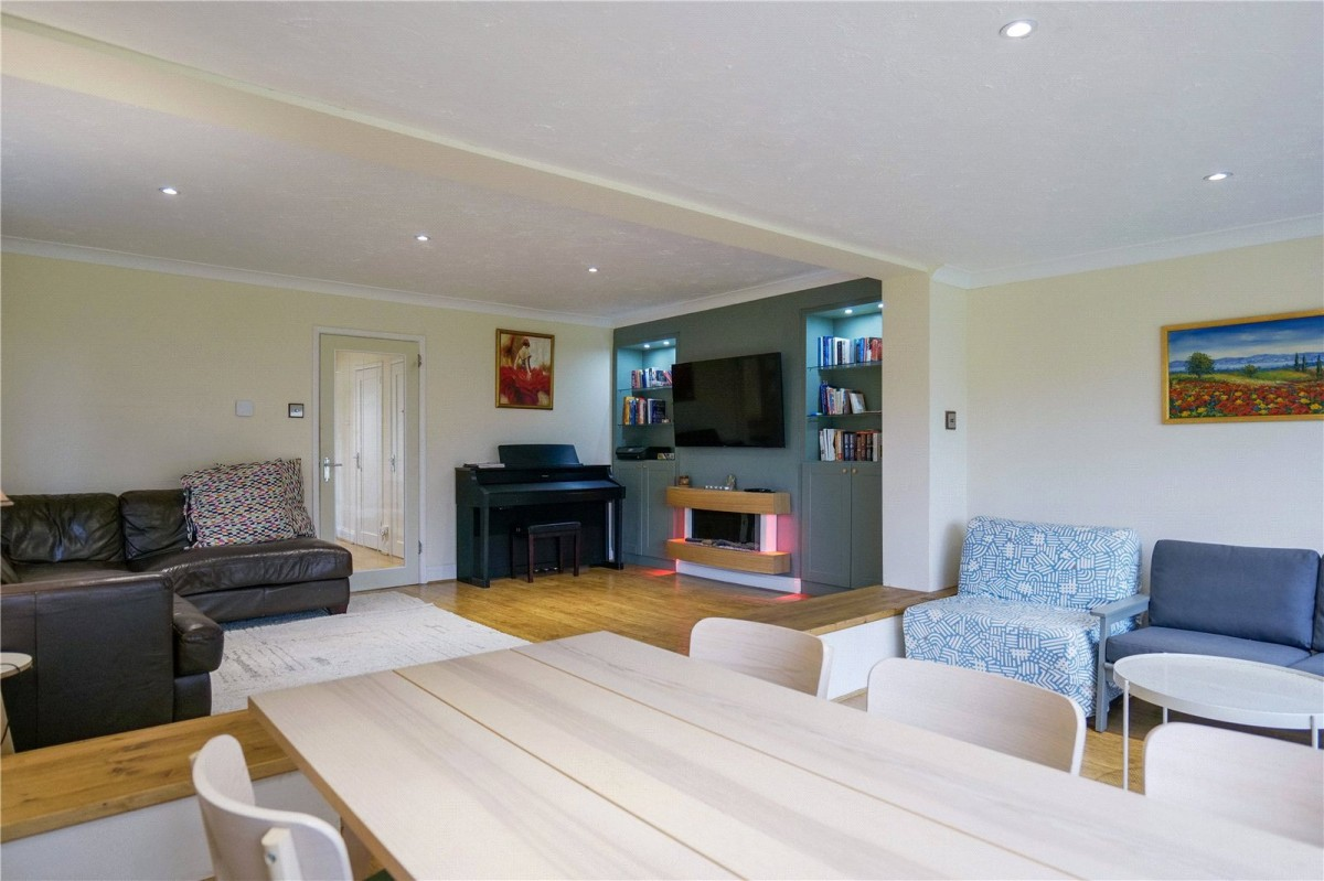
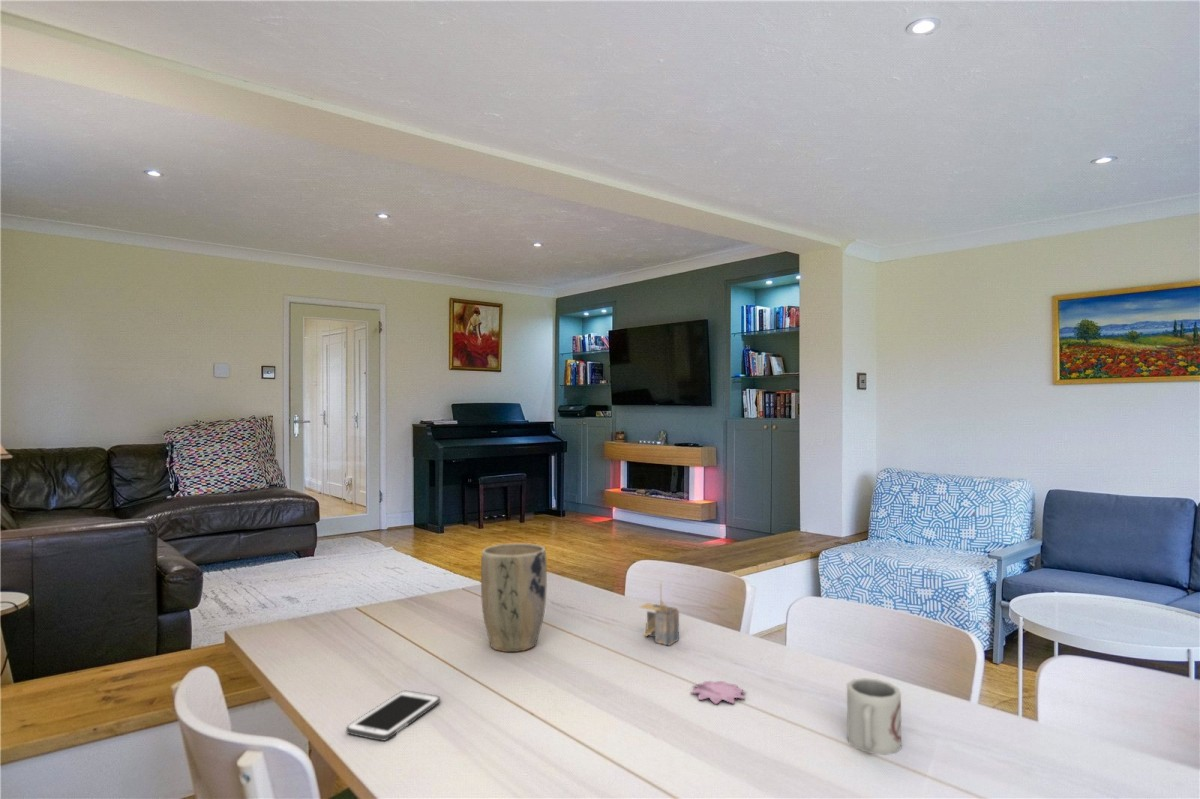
+ cell phone [345,690,441,742]
+ cup [846,677,902,756]
+ plant pot [480,542,548,653]
+ architectural model [637,582,680,647]
+ flower [690,680,747,705]
